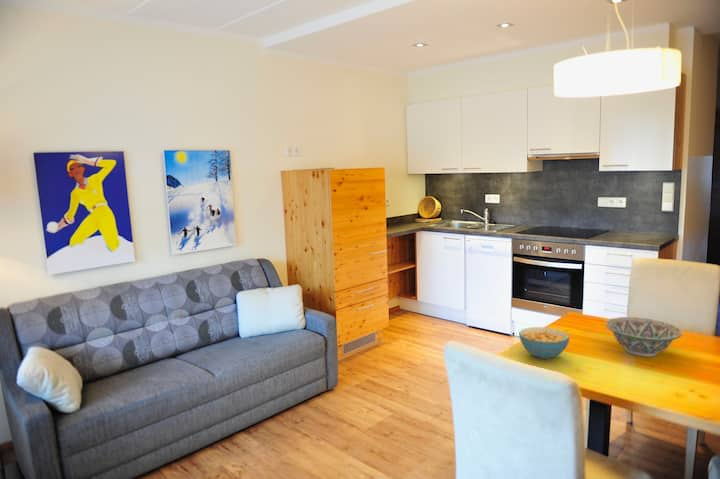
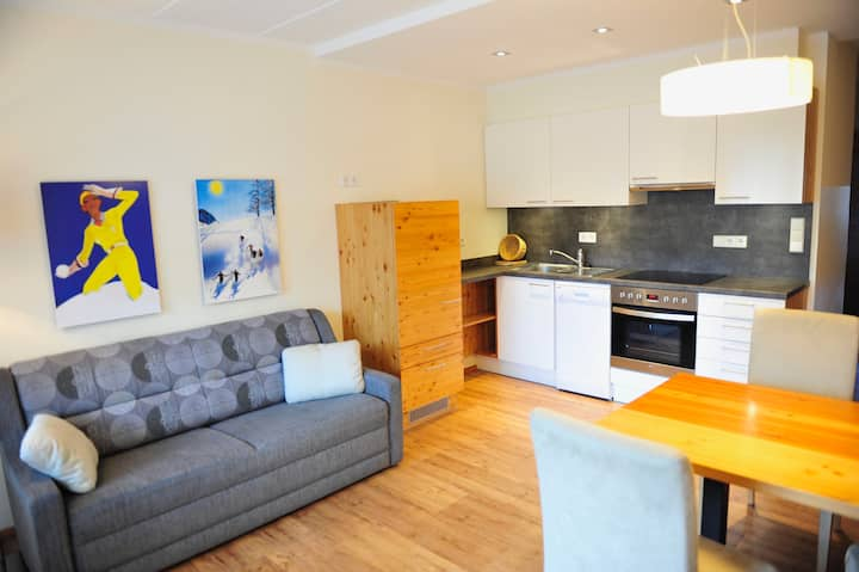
- cereal bowl [518,326,571,360]
- decorative bowl [605,316,683,358]
